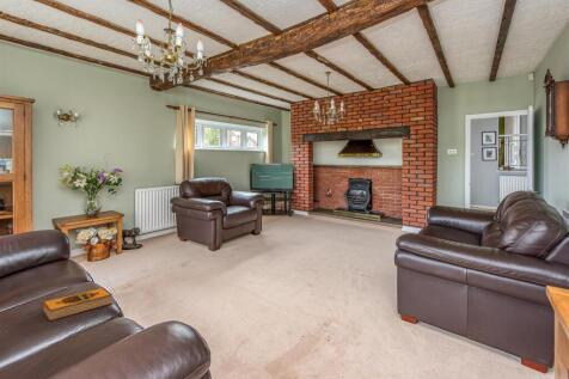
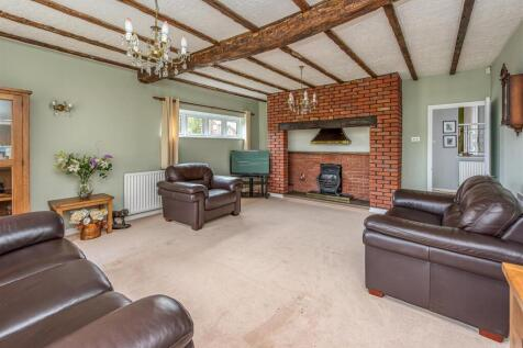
- hardback book [41,286,114,323]
